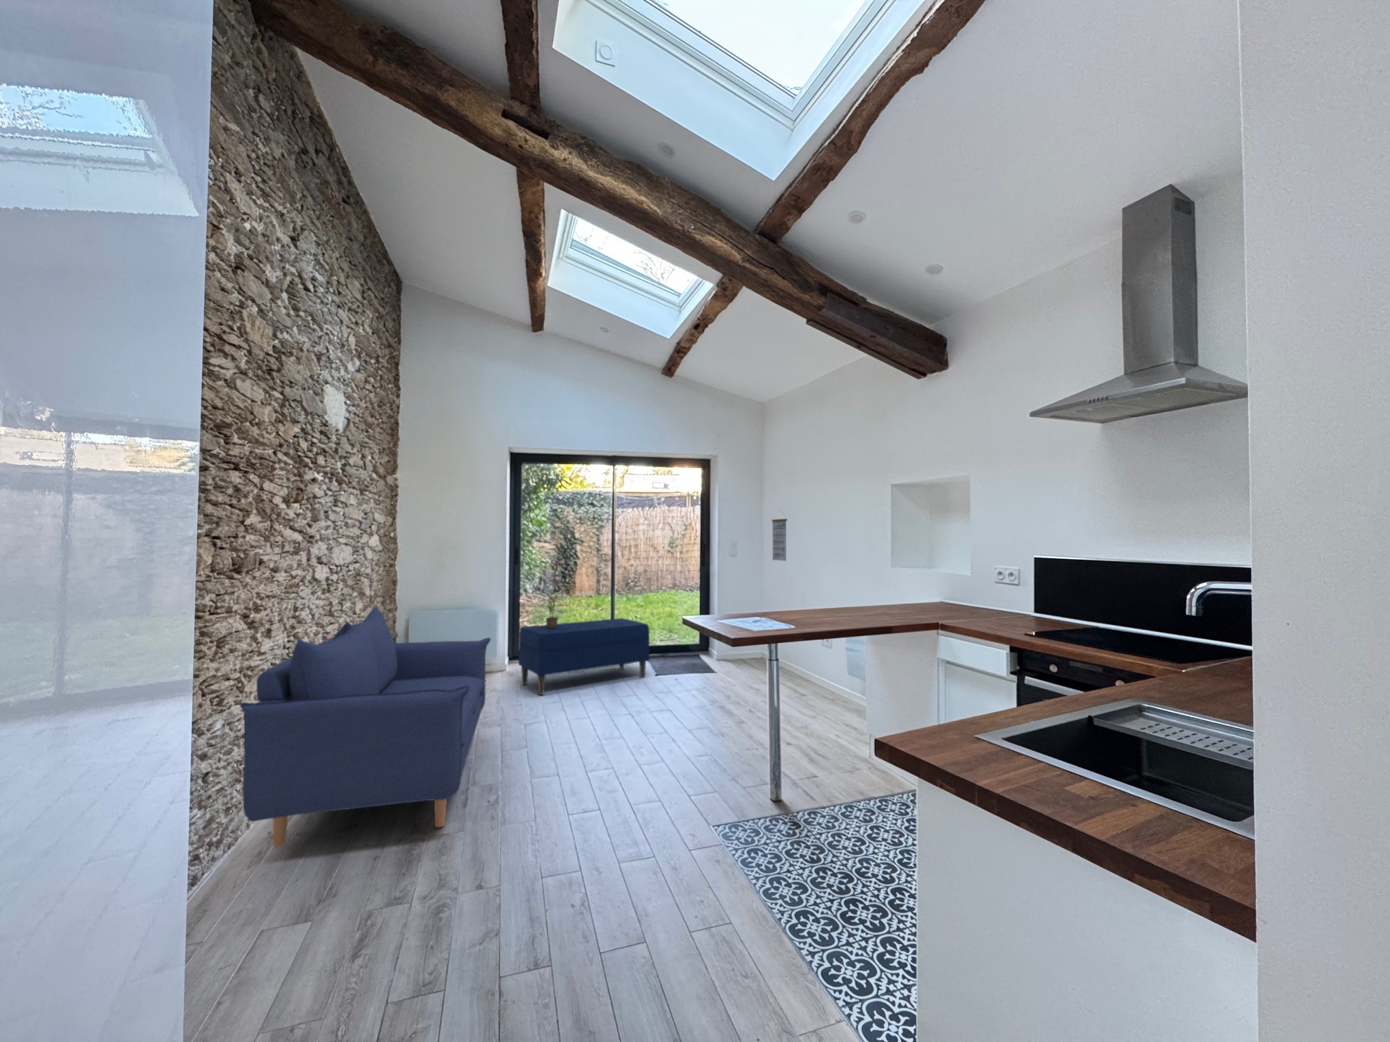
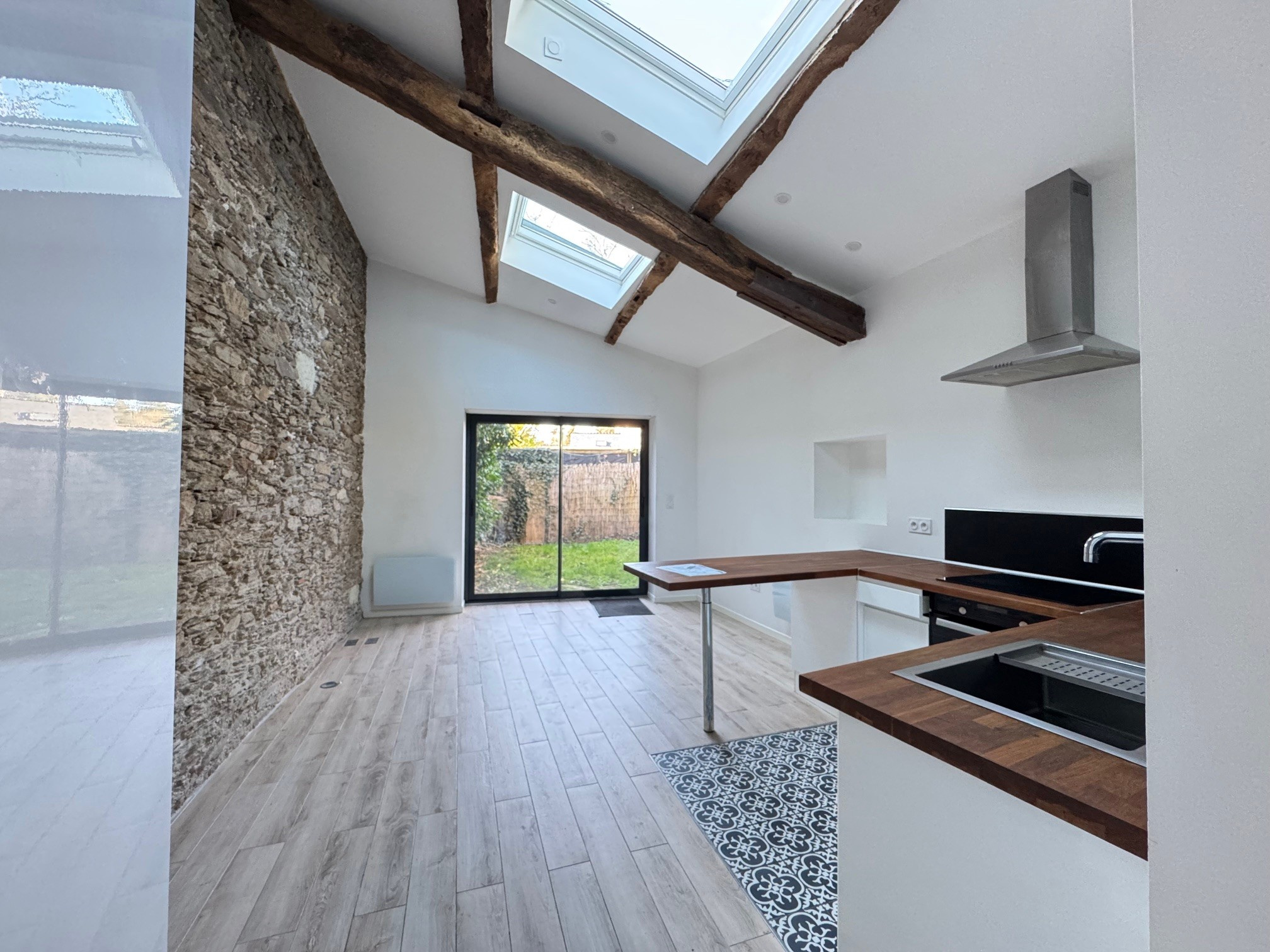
- bench [518,617,650,695]
- sofa [240,605,491,847]
- calendar [771,510,788,561]
- potted plant [537,584,567,629]
